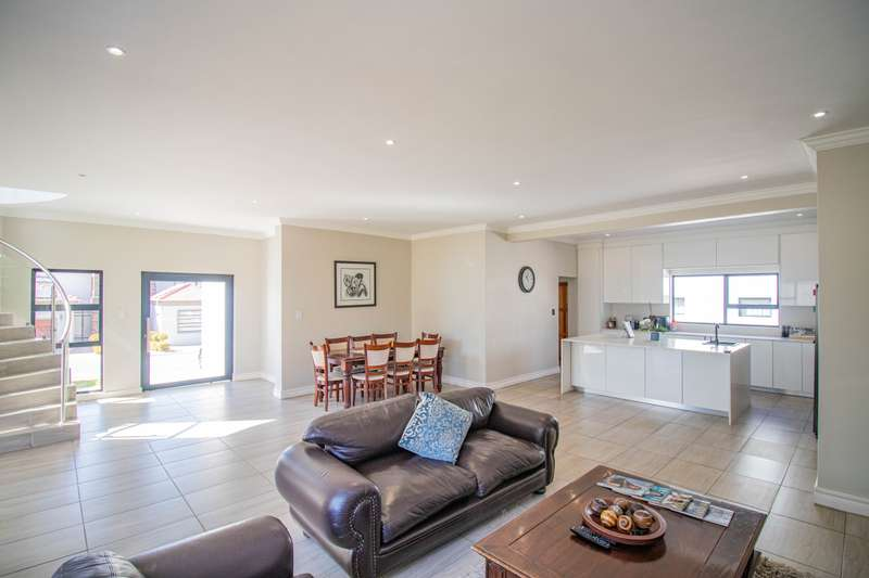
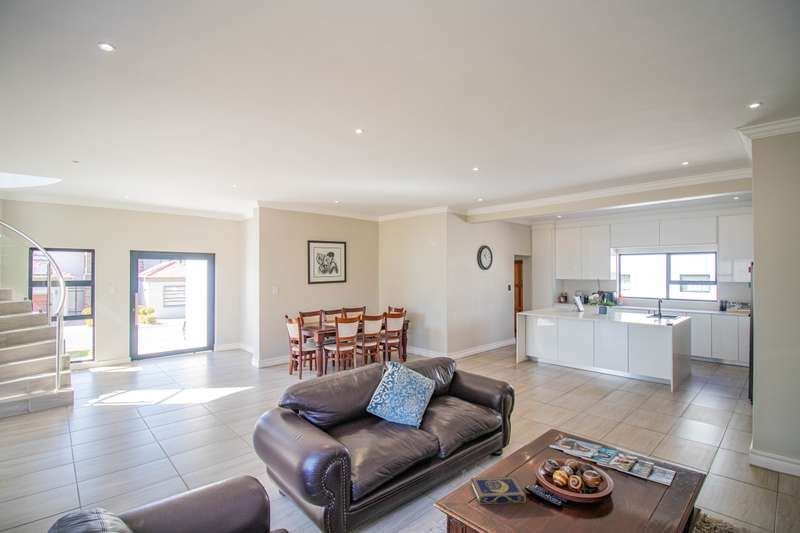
+ book [470,476,527,505]
